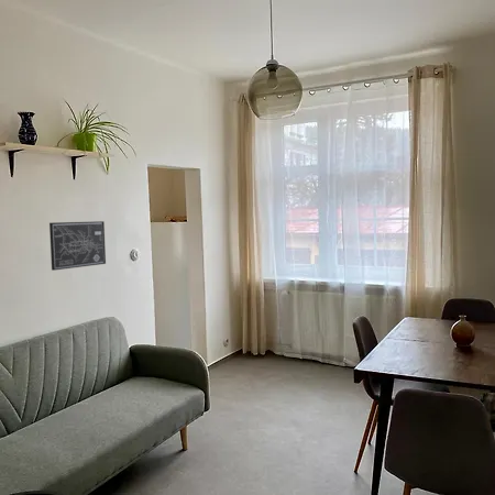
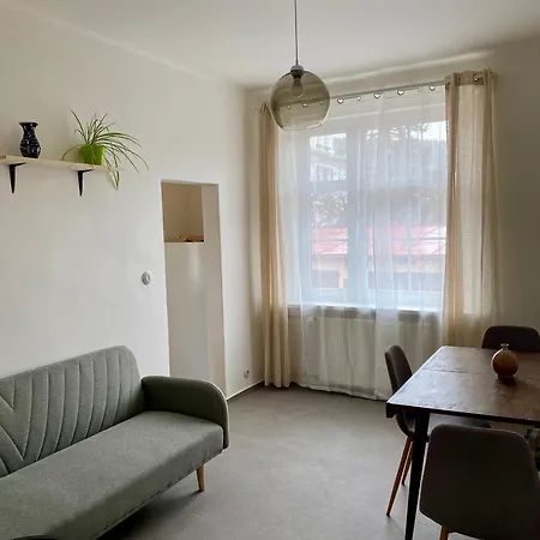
- wall art [48,220,107,272]
